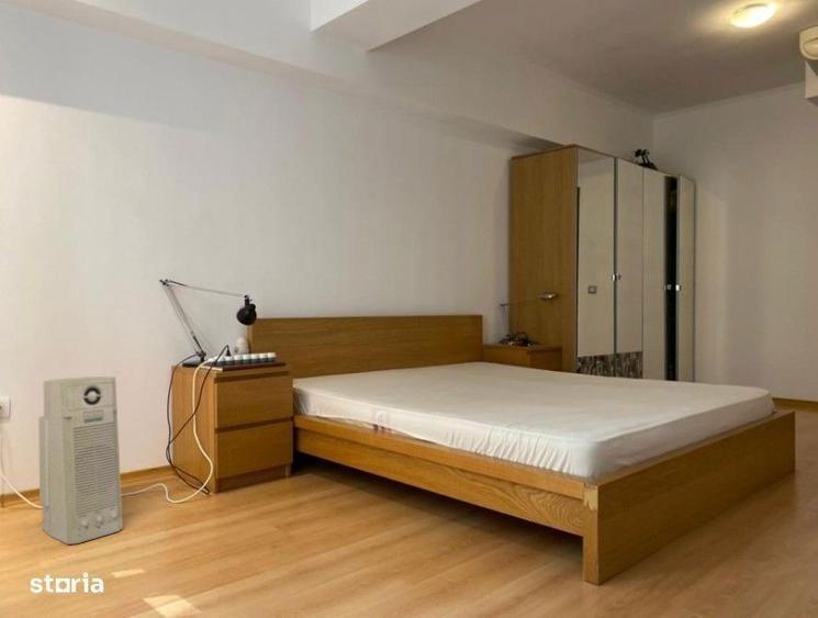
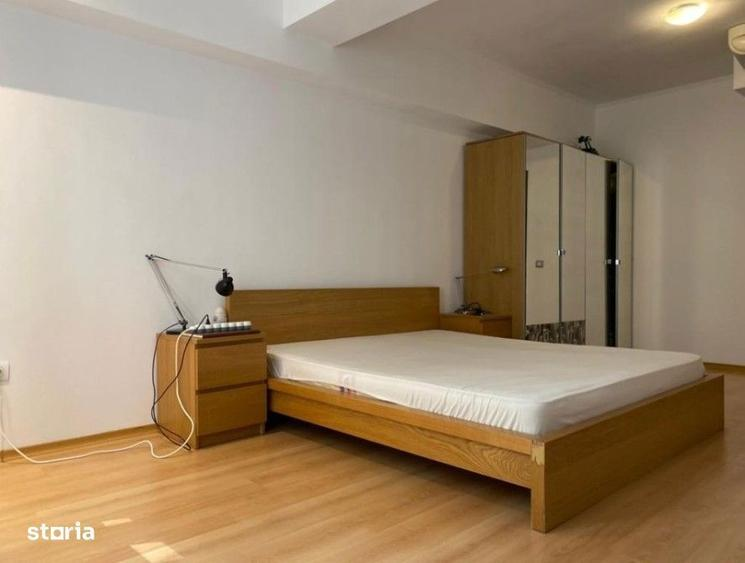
- air purifier [37,375,124,546]
